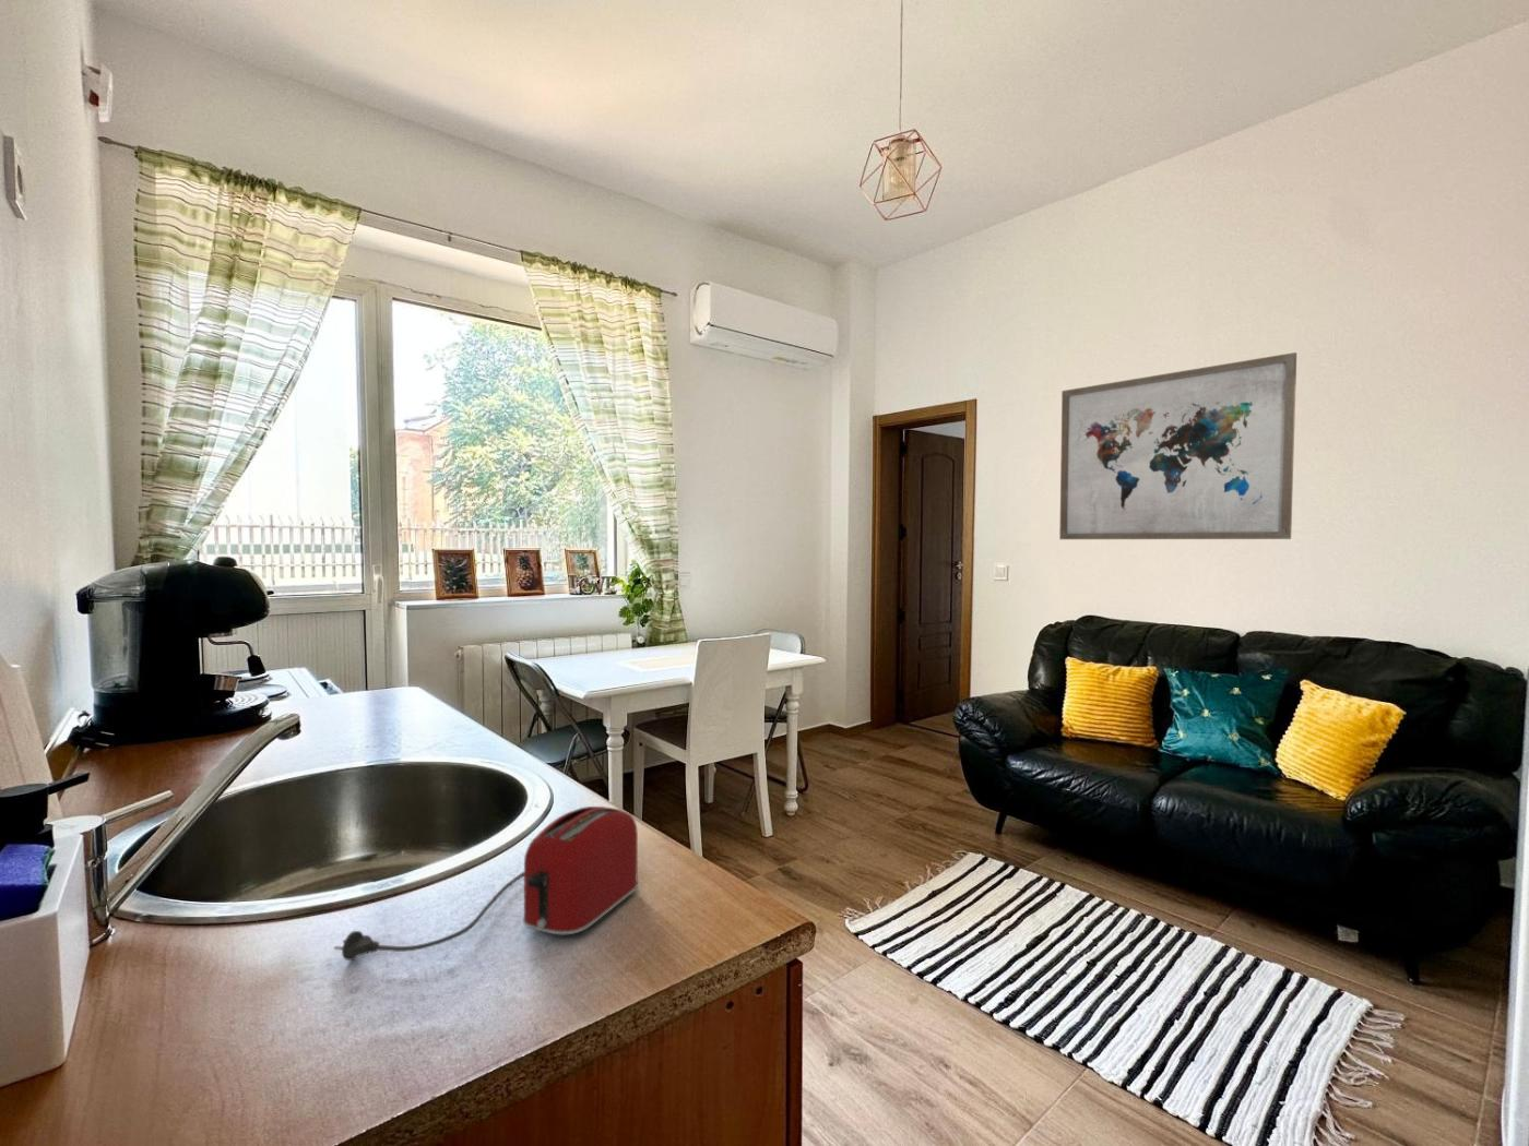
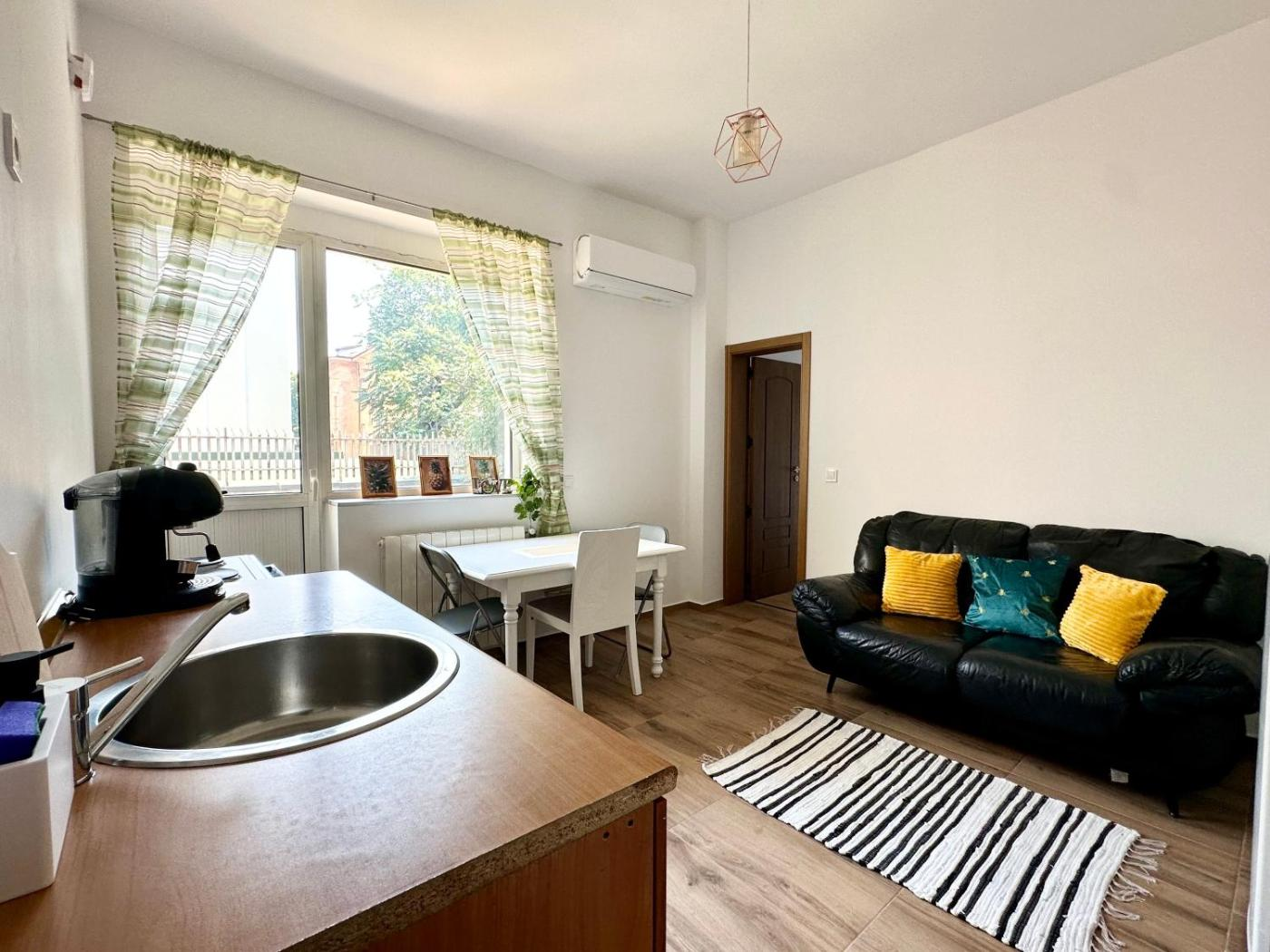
- wall art [1058,352,1298,540]
- toaster [333,805,639,962]
